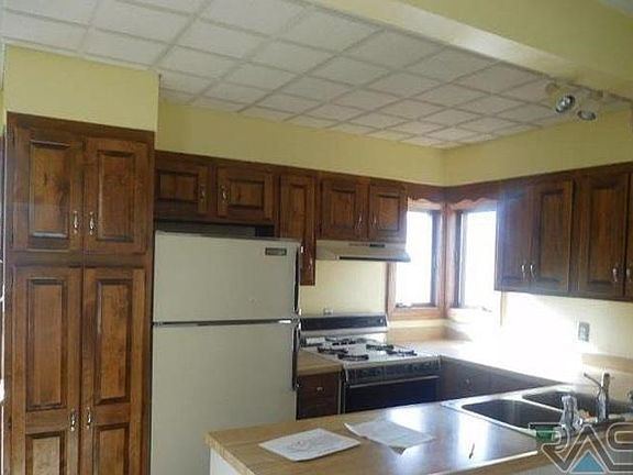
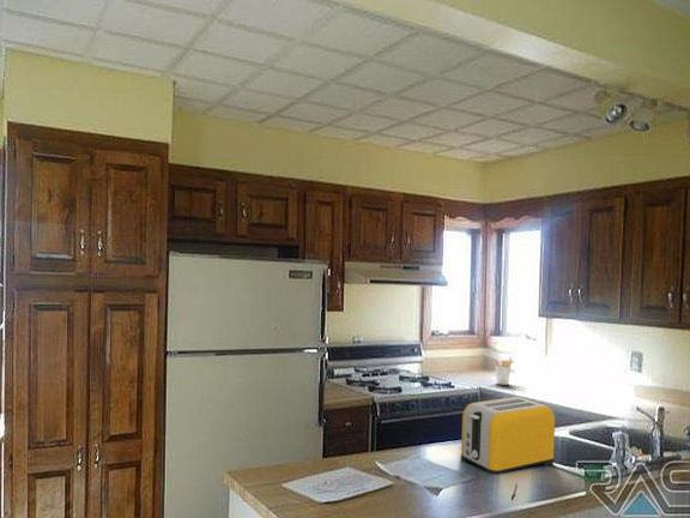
+ toaster [460,396,556,476]
+ utensil holder [492,356,514,386]
